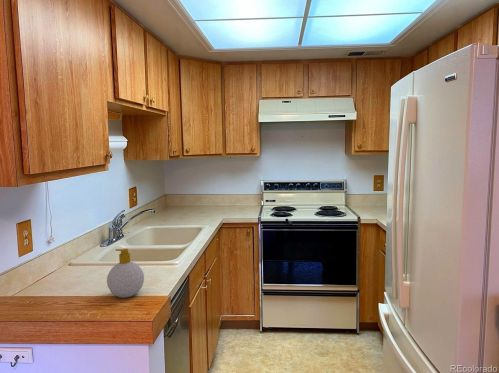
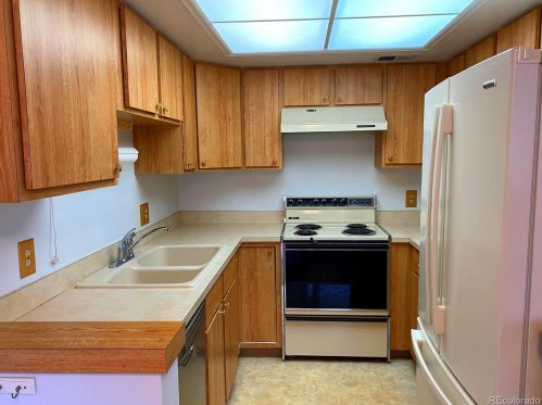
- soap bottle [106,248,145,299]
